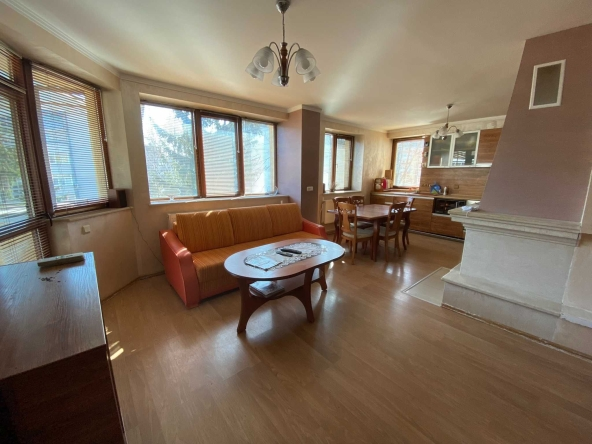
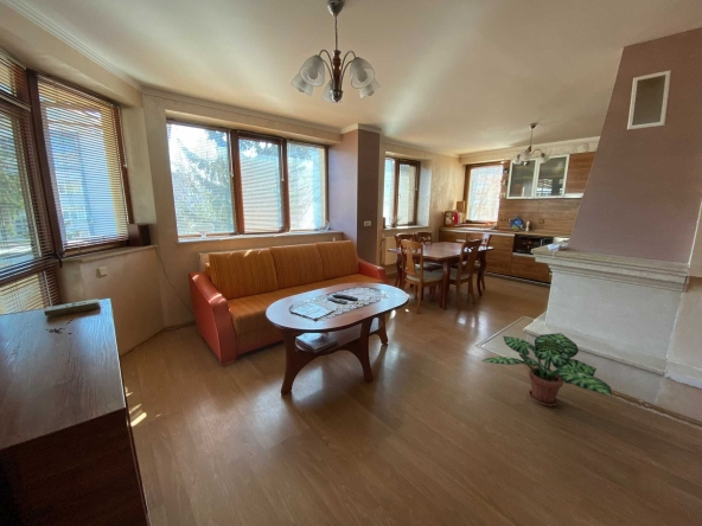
+ potted plant [480,332,613,408]
